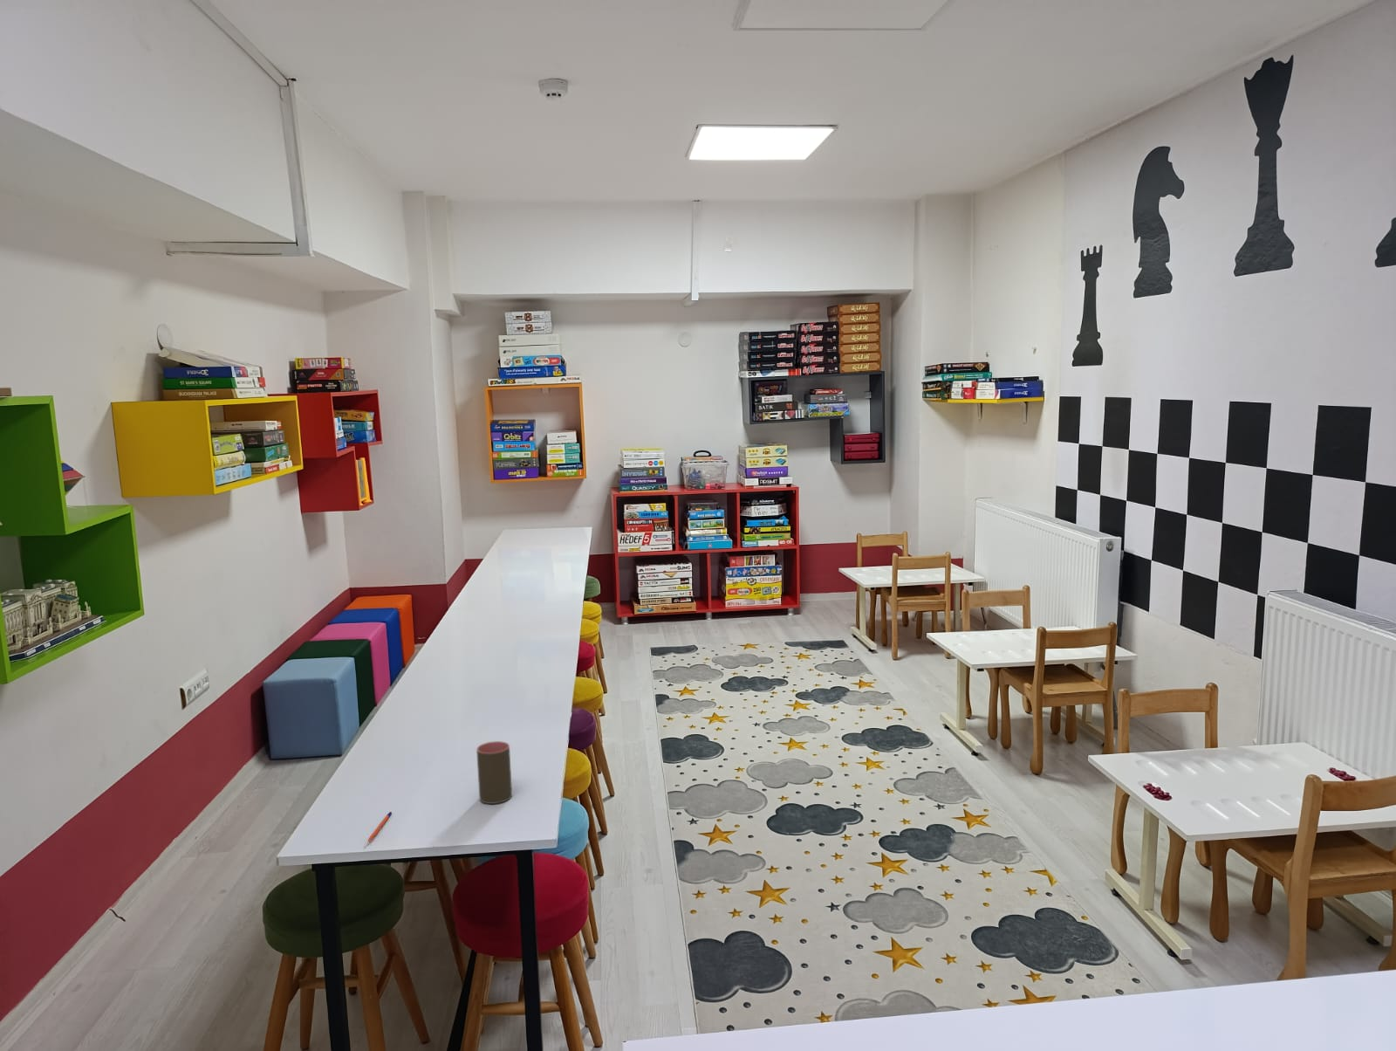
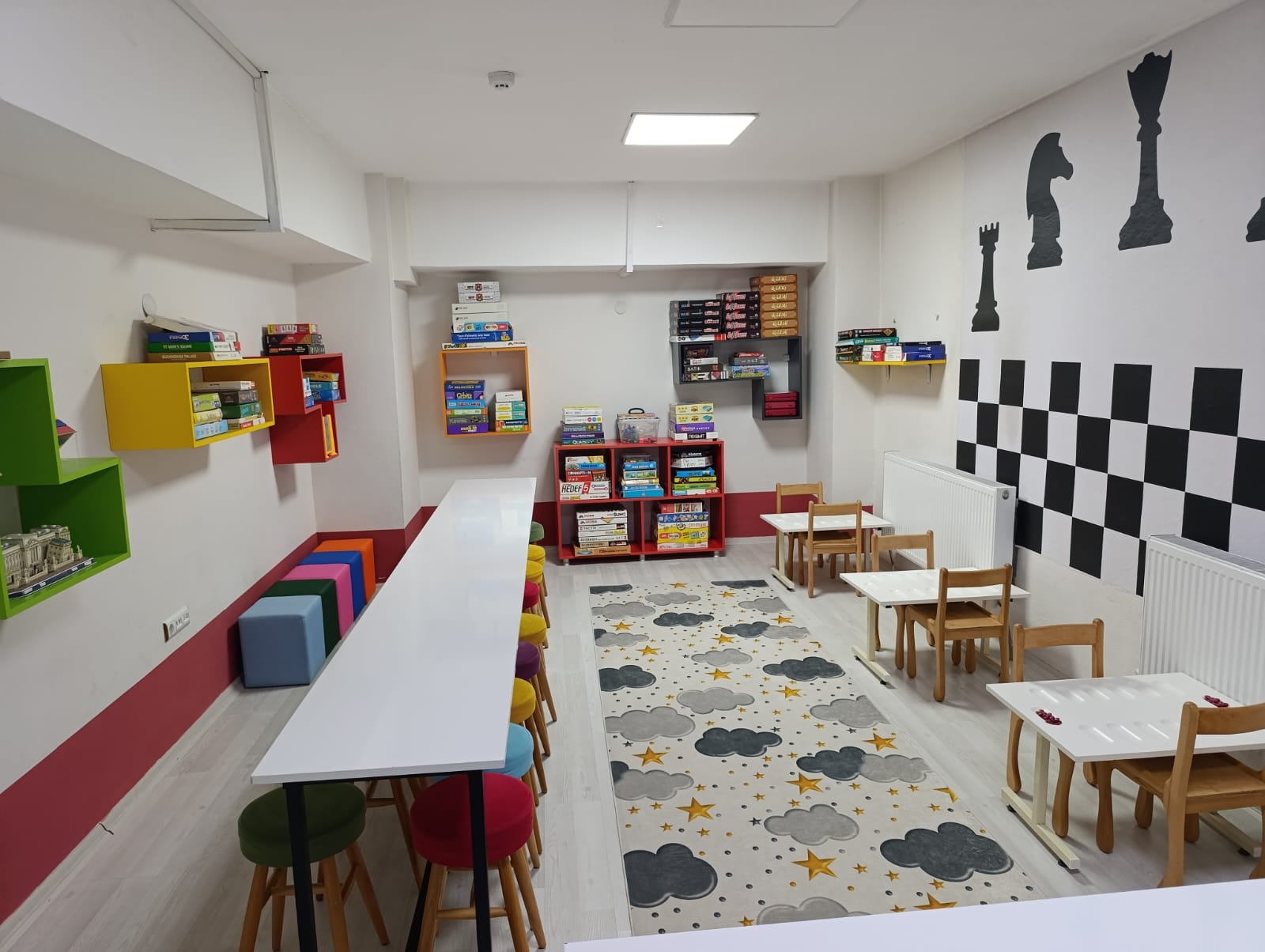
- pen [367,811,393,842]
- cup [476,741,513,805]
